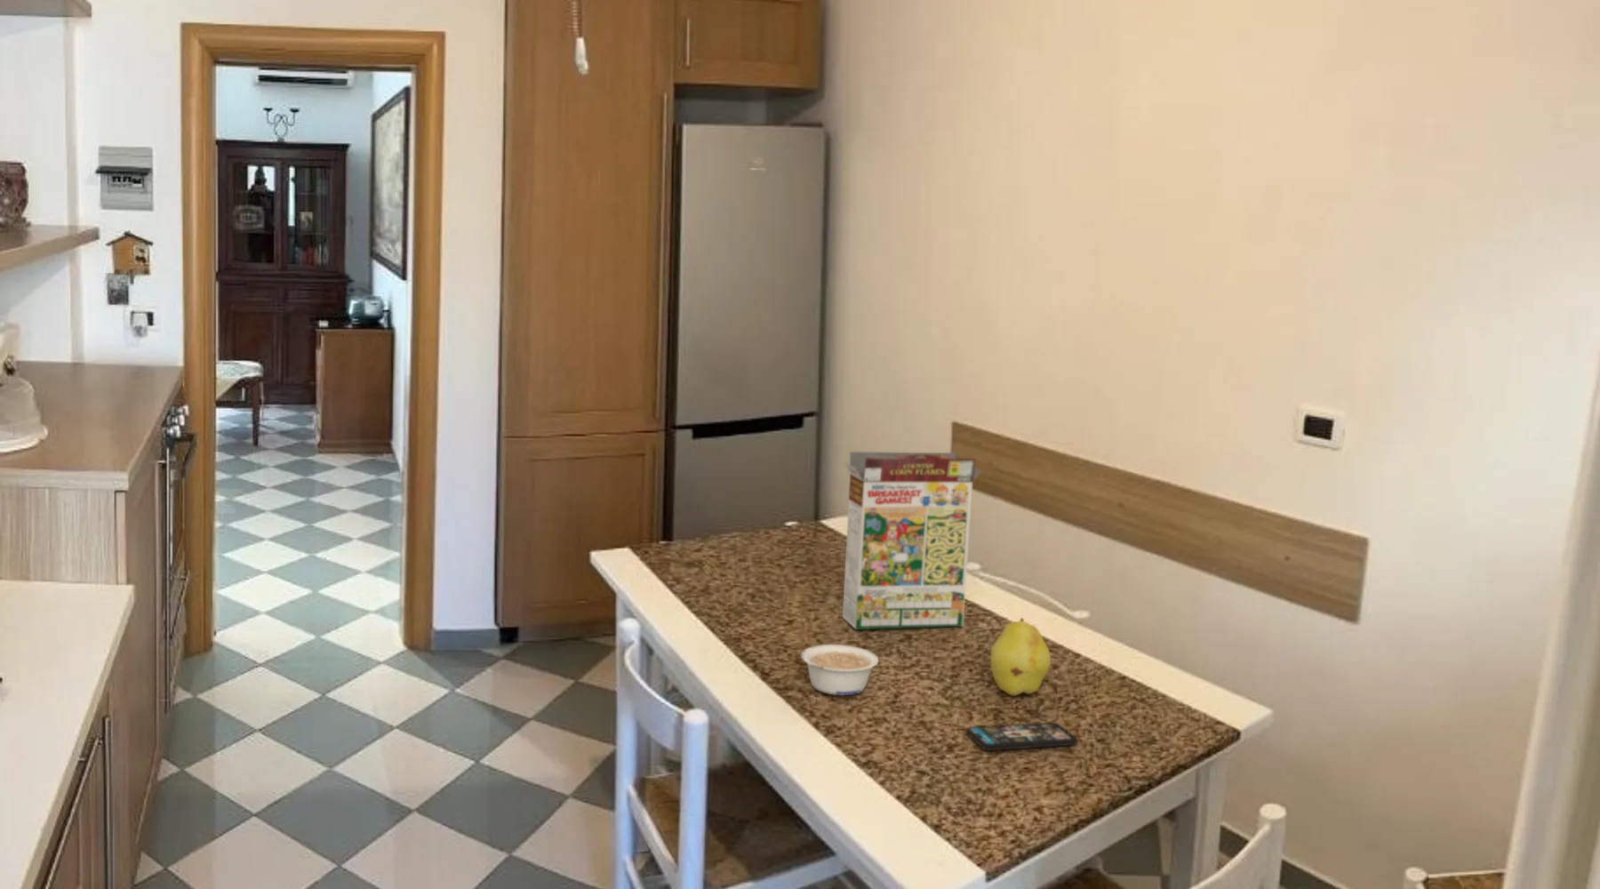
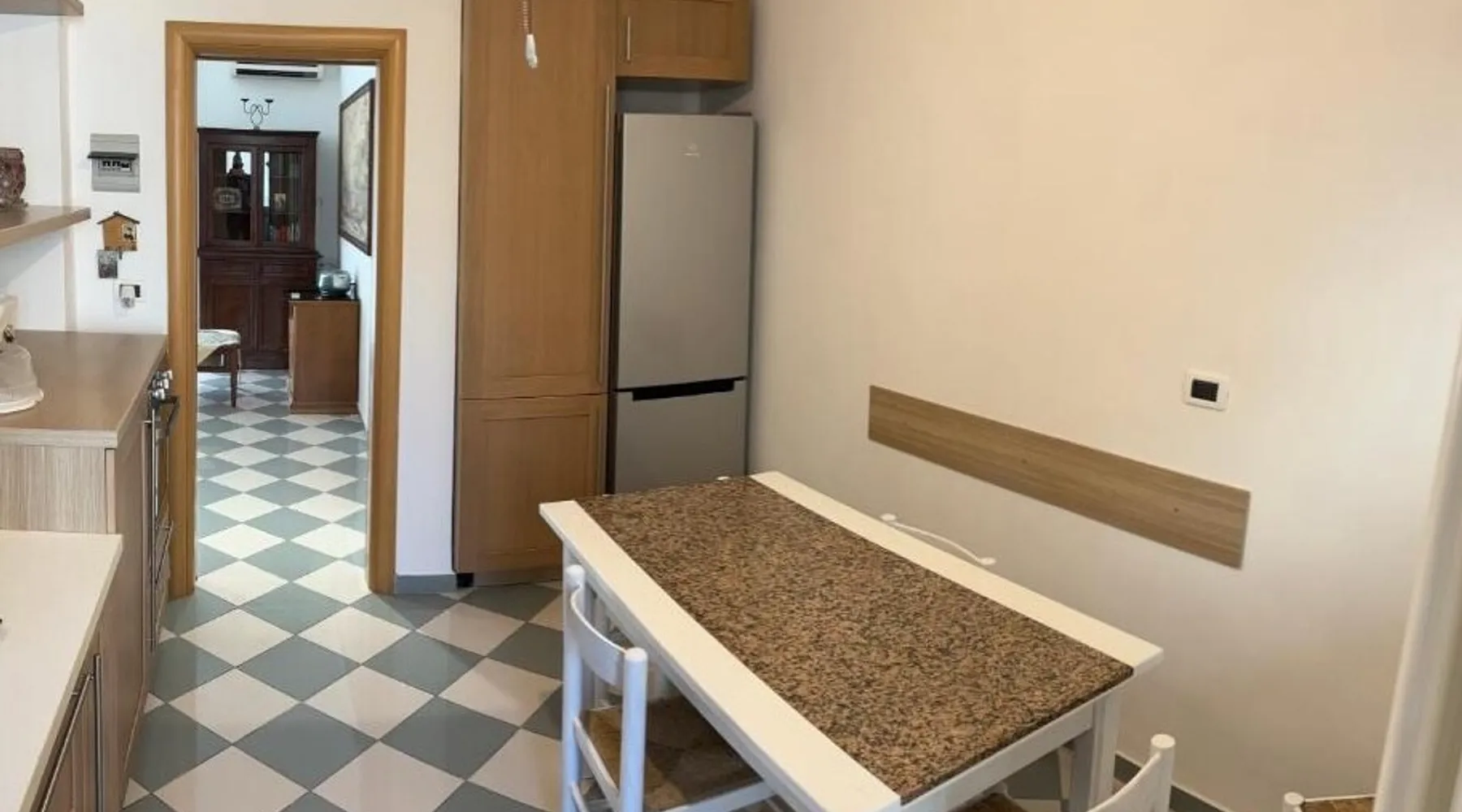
- fruit [989,617,1052,696]
- cereal box [842,451,983,631]
- legume [800,644,879,696]
- smartphone [965,721,1079,751]
